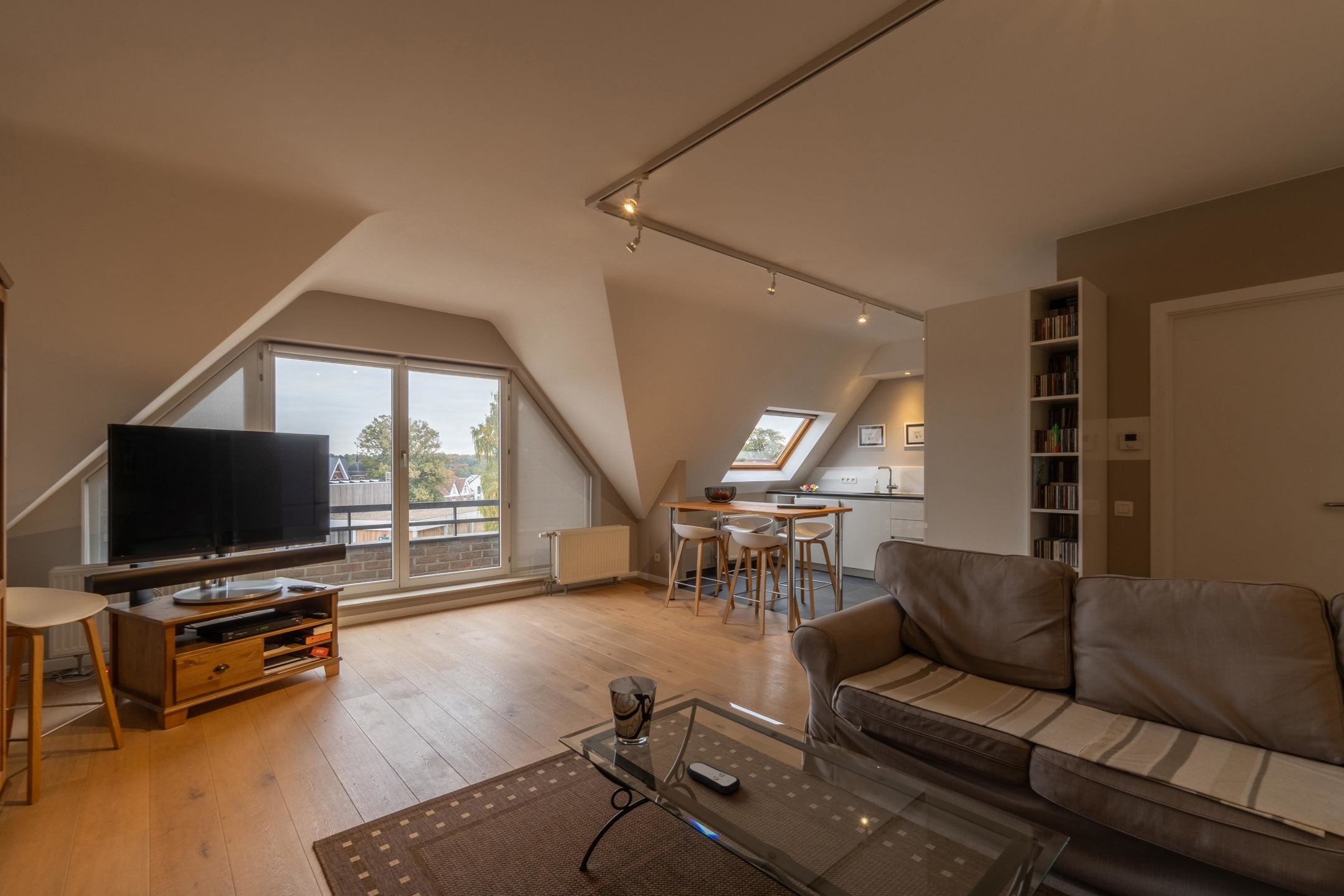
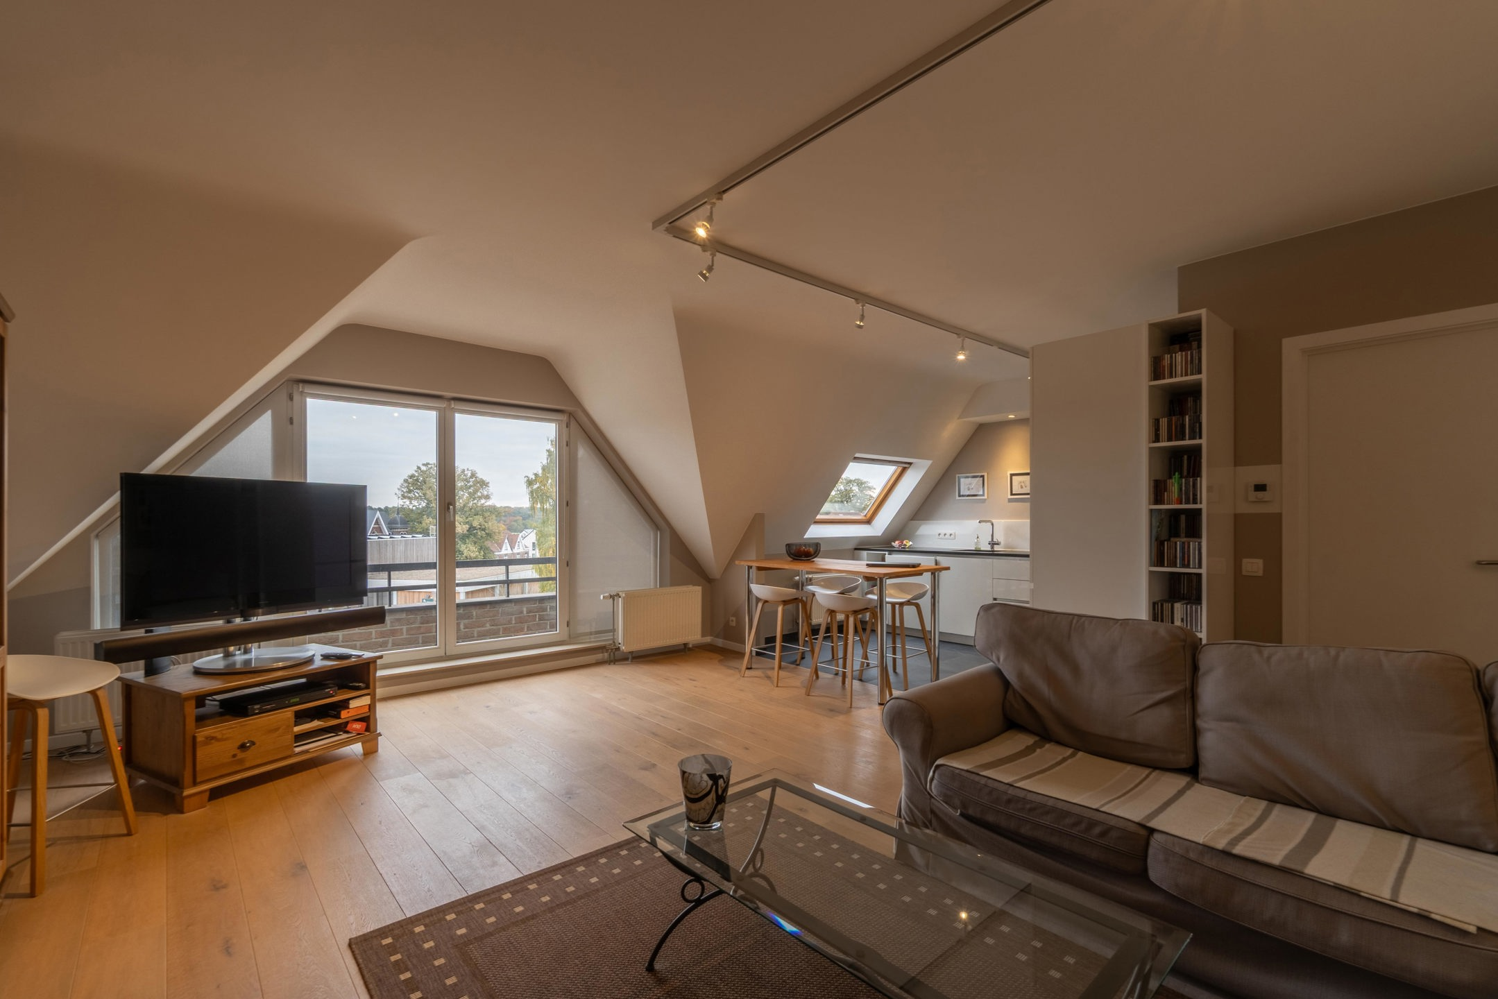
- remote control [685,762,741,794]
